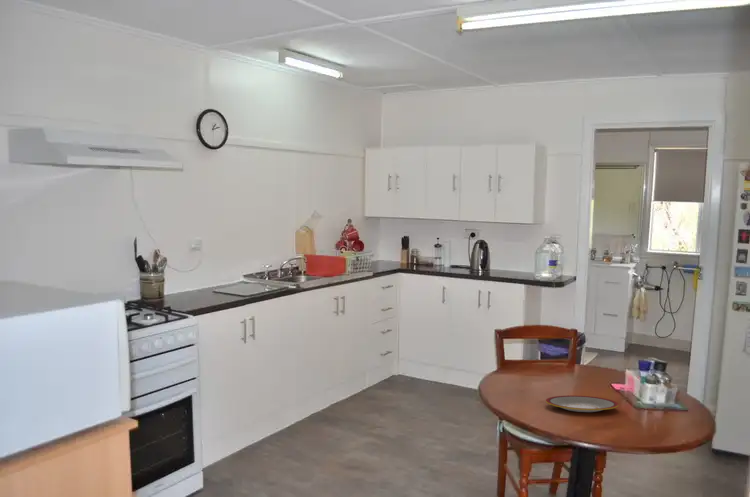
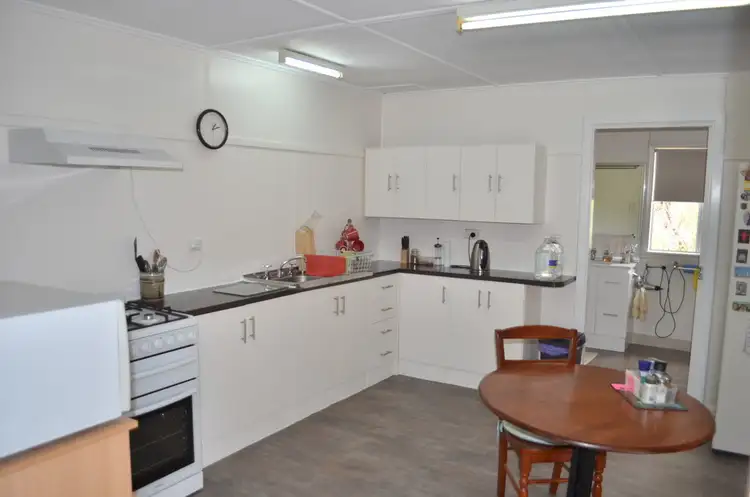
- plate [545,395,619,413]
